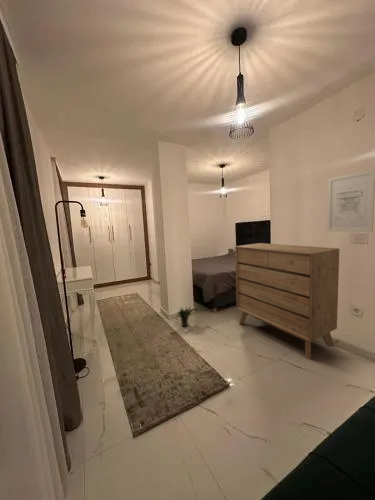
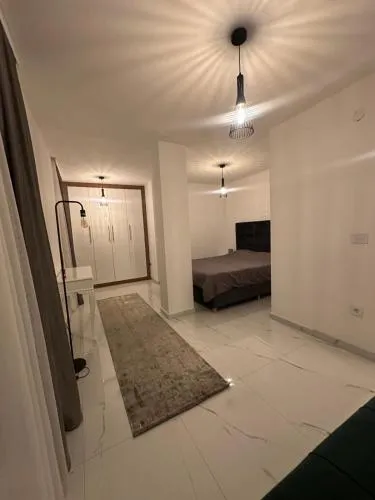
- dresser [234,242,340,361]
- potted plant [175,305,198,327]
- wall art [326,168,375,233]
